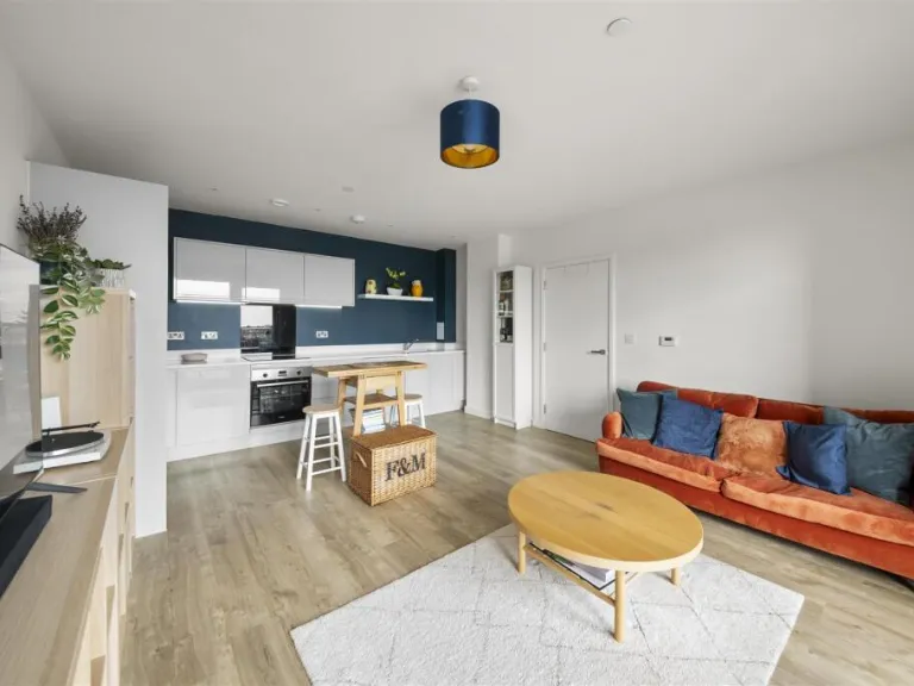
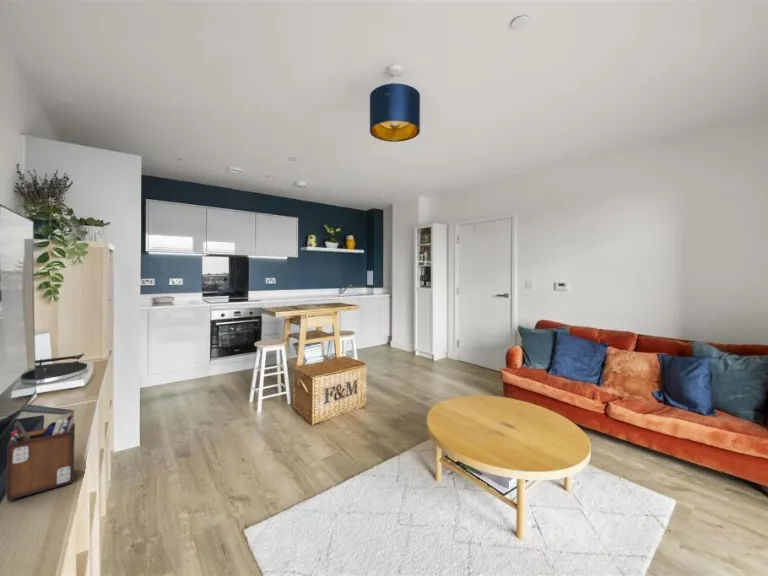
+ desk organizer [5,410,76,502]
